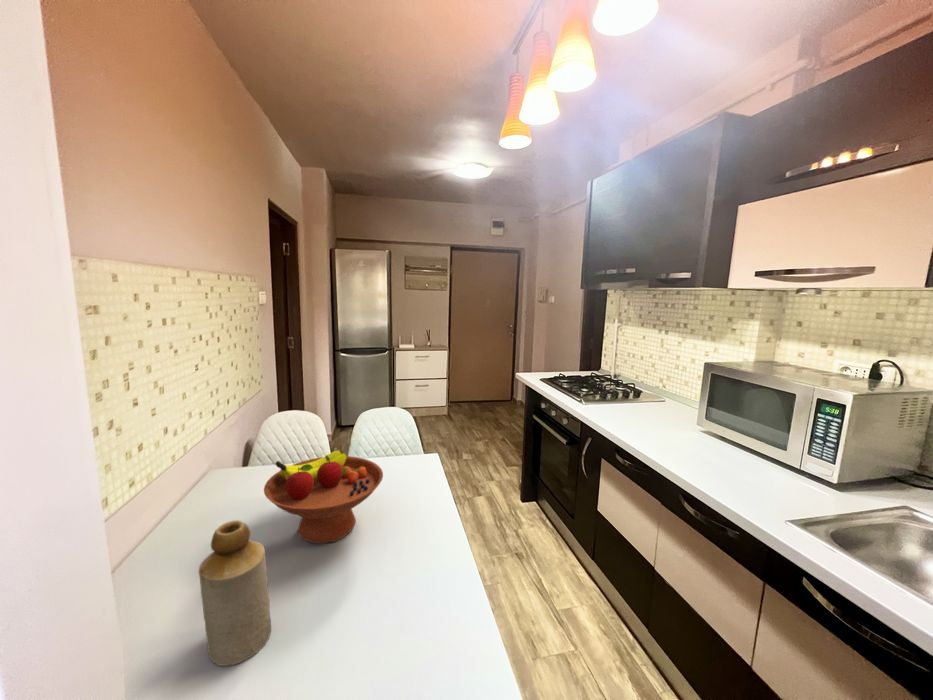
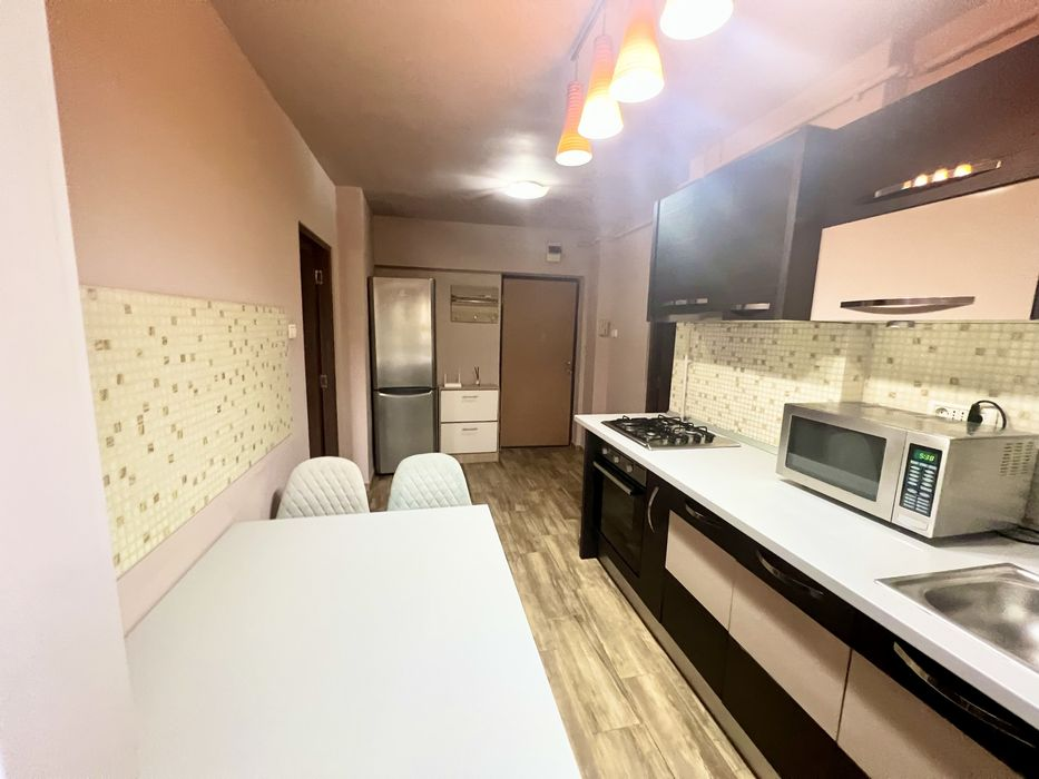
- fruit bowl [263,449,384,545]
- bottle [198,519,272,667]
